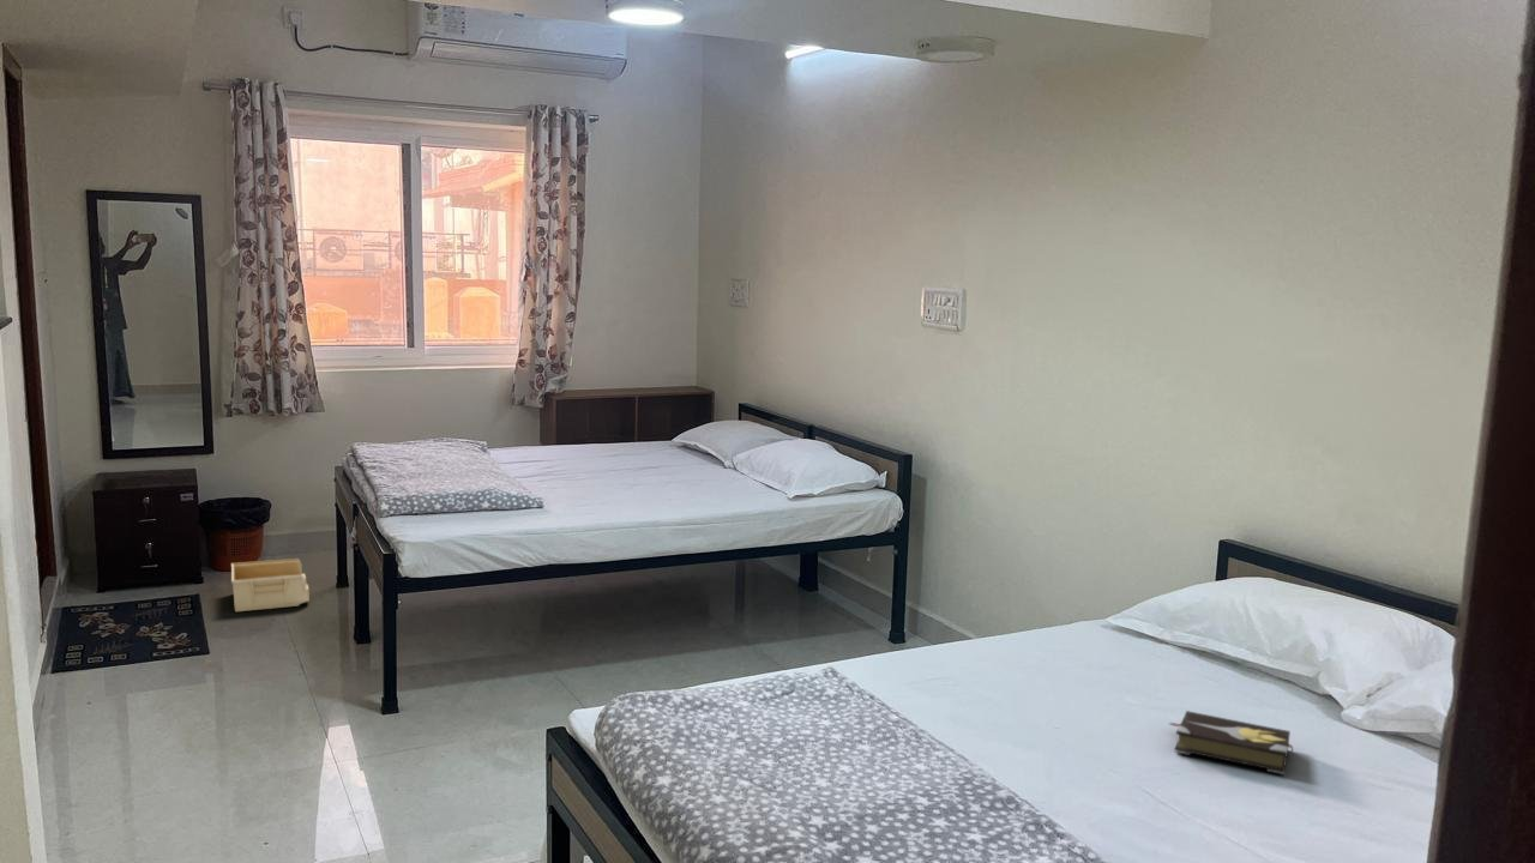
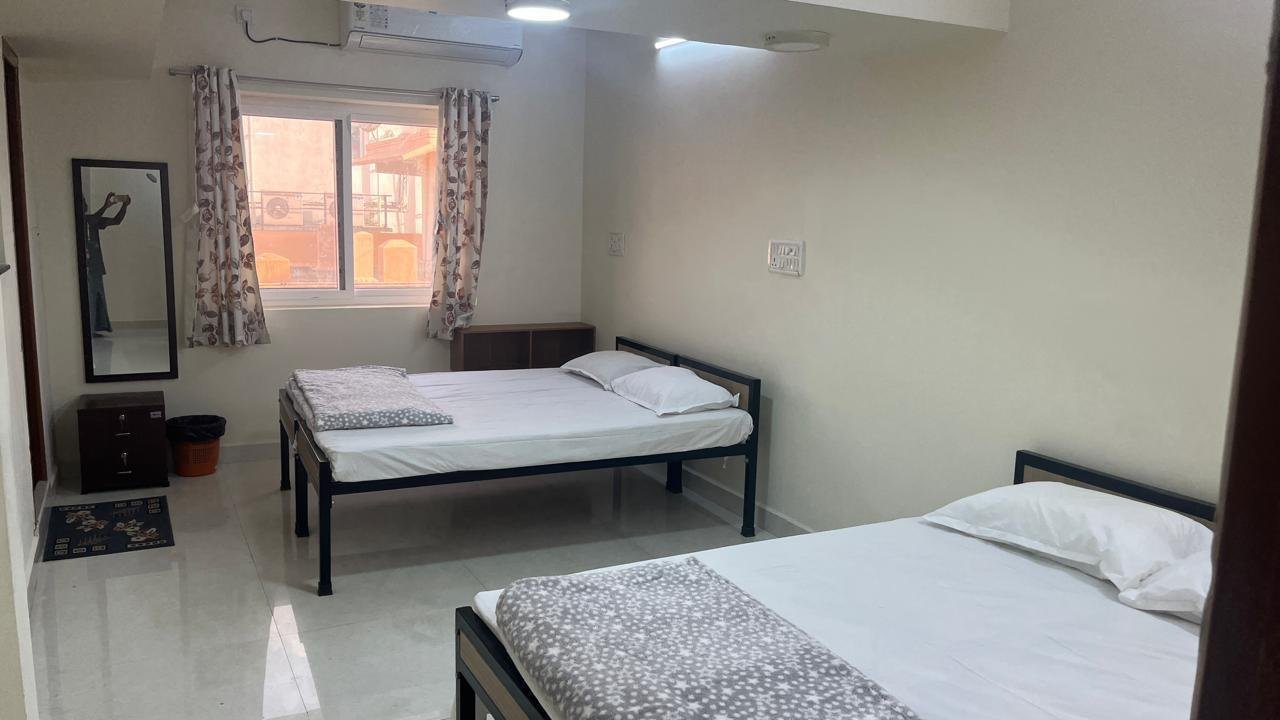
- storage bin [230,557,311,612]
- hardback book [1168,710,1294,776]
